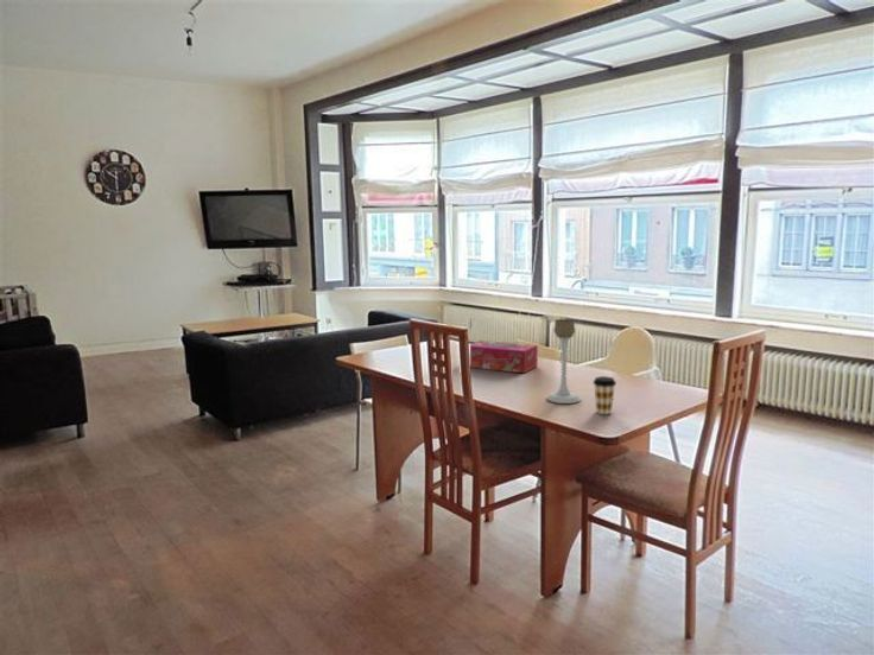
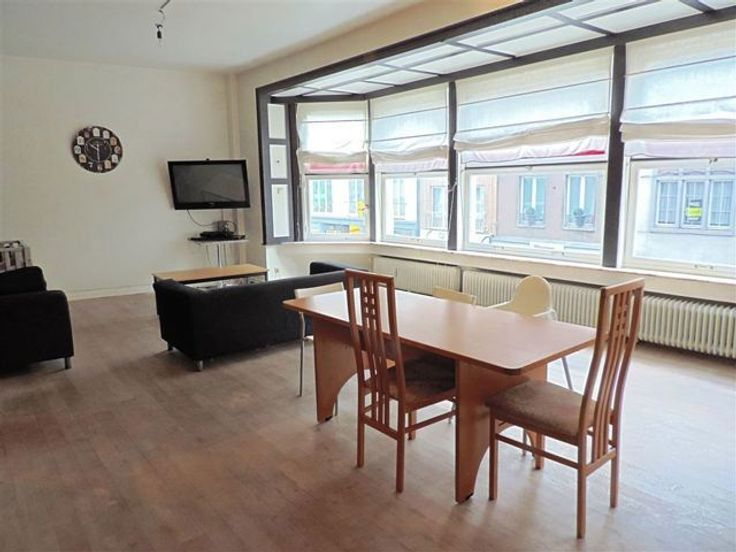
- candle holder [545,318,582,405]
- coffee cup [591,375,618,415]
- tissue box [469,339,539,374]
